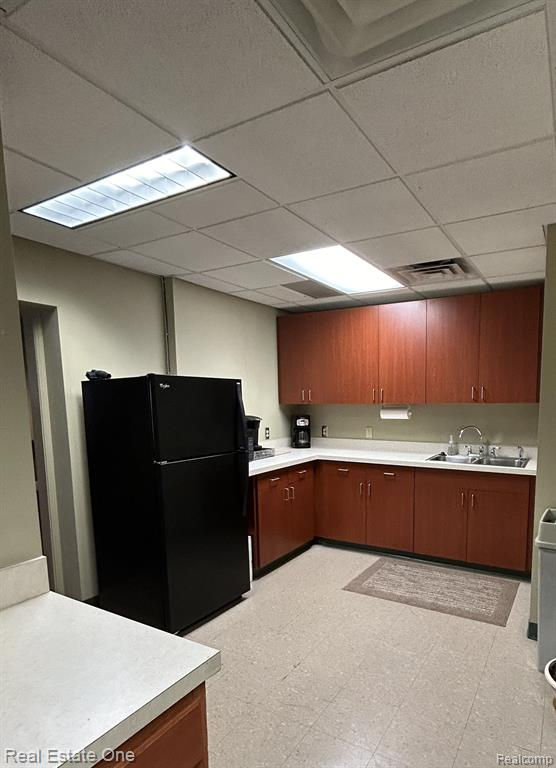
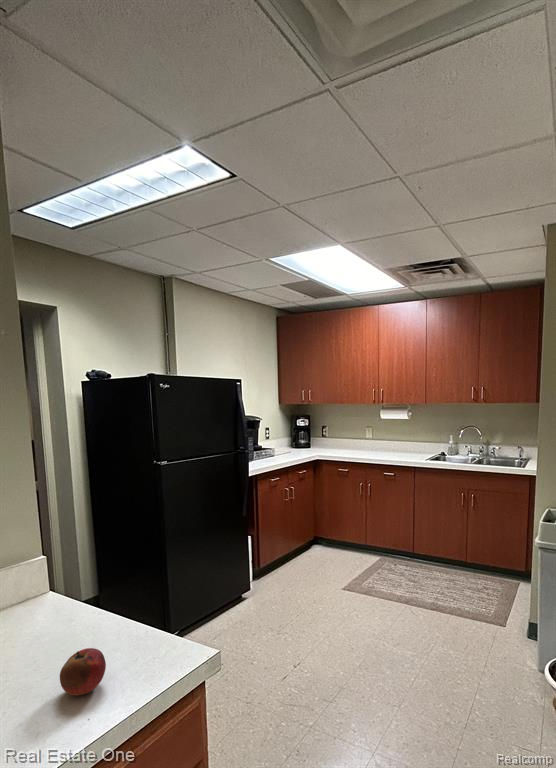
+ fruit [59,647,107,696]
